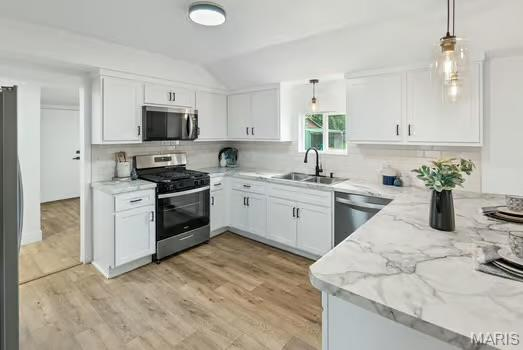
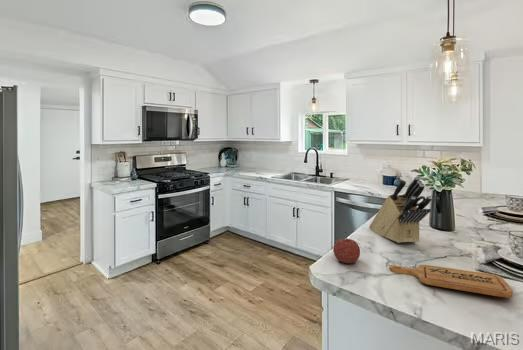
+ knife block [368,175,433,244]
+ fruit [332,236,361,264]
+ cutting board [388,264,514,299]
